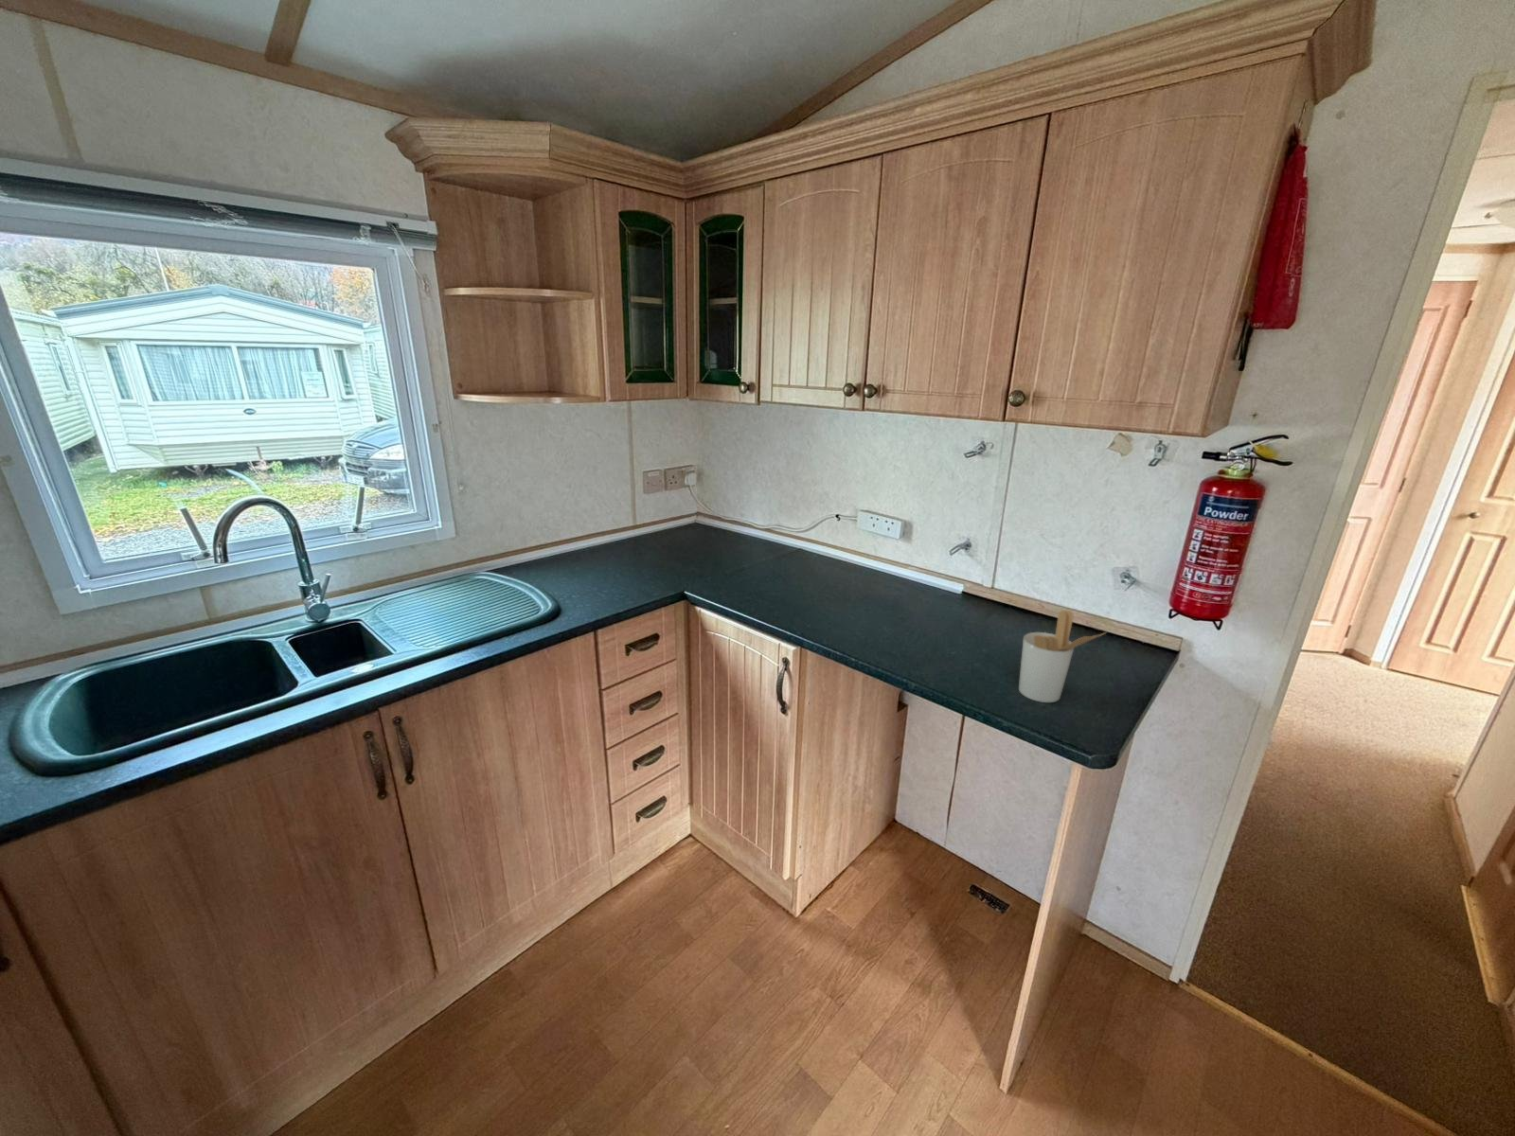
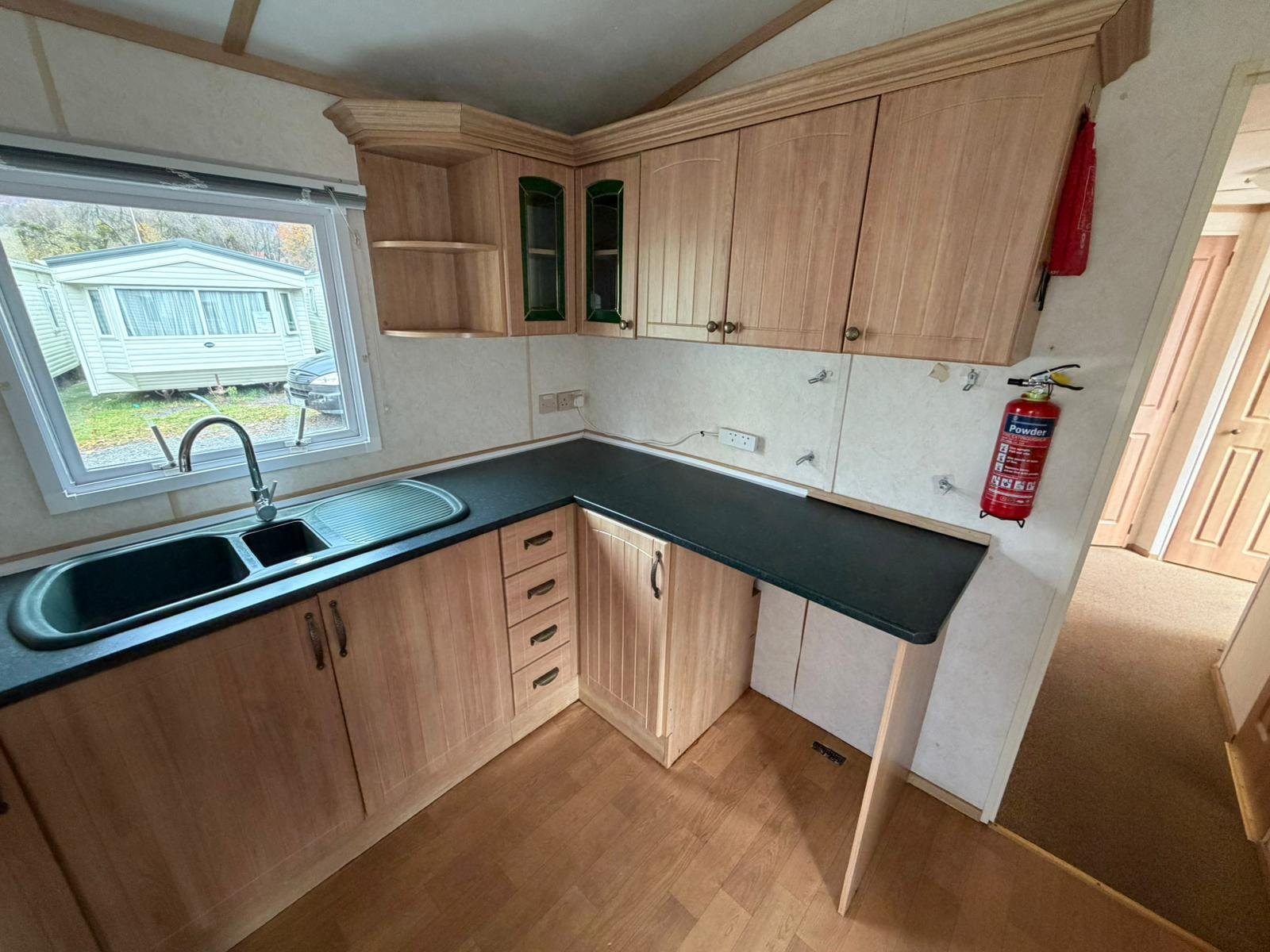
- utensil holder [1018,610,1108,703]
